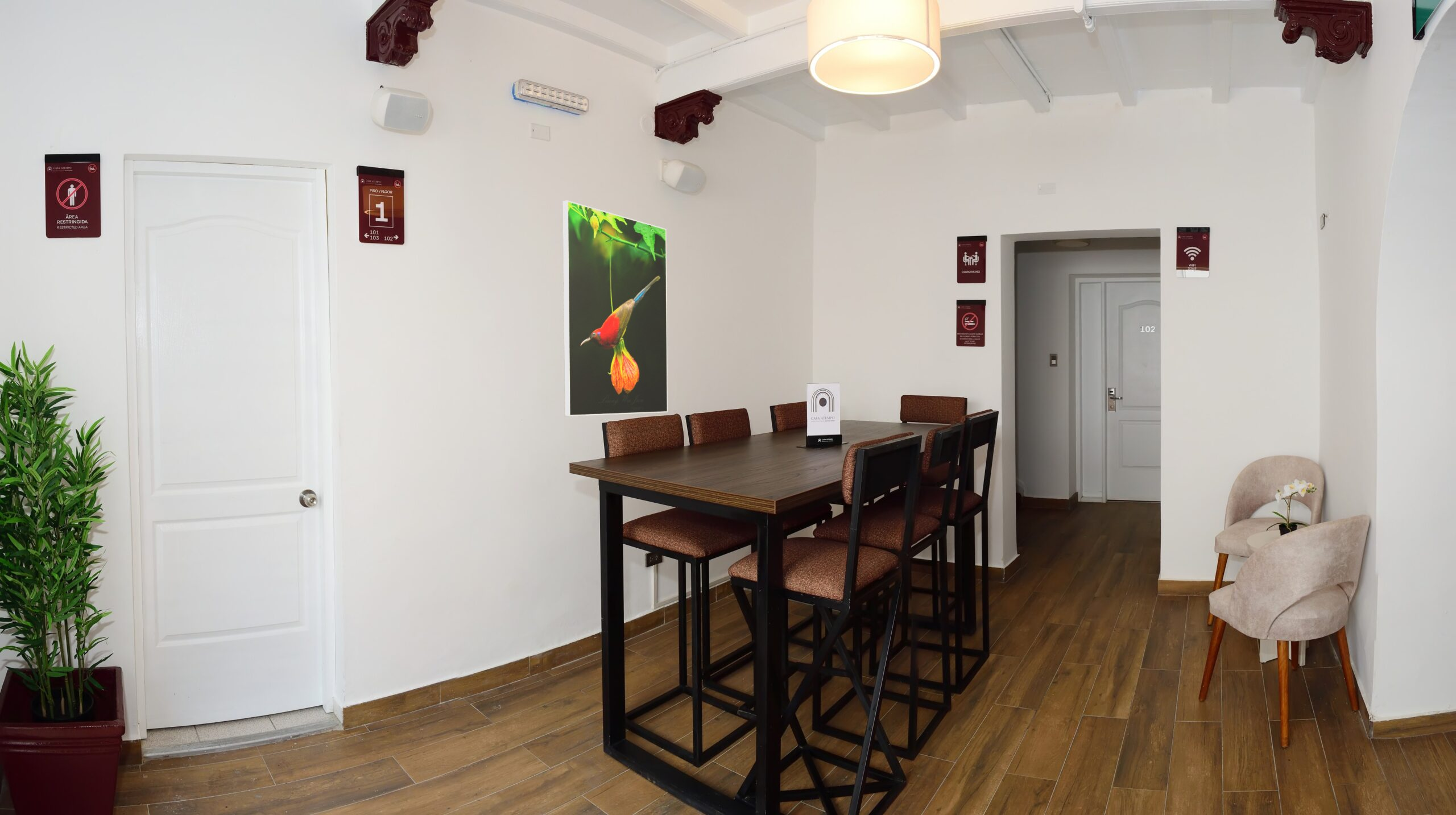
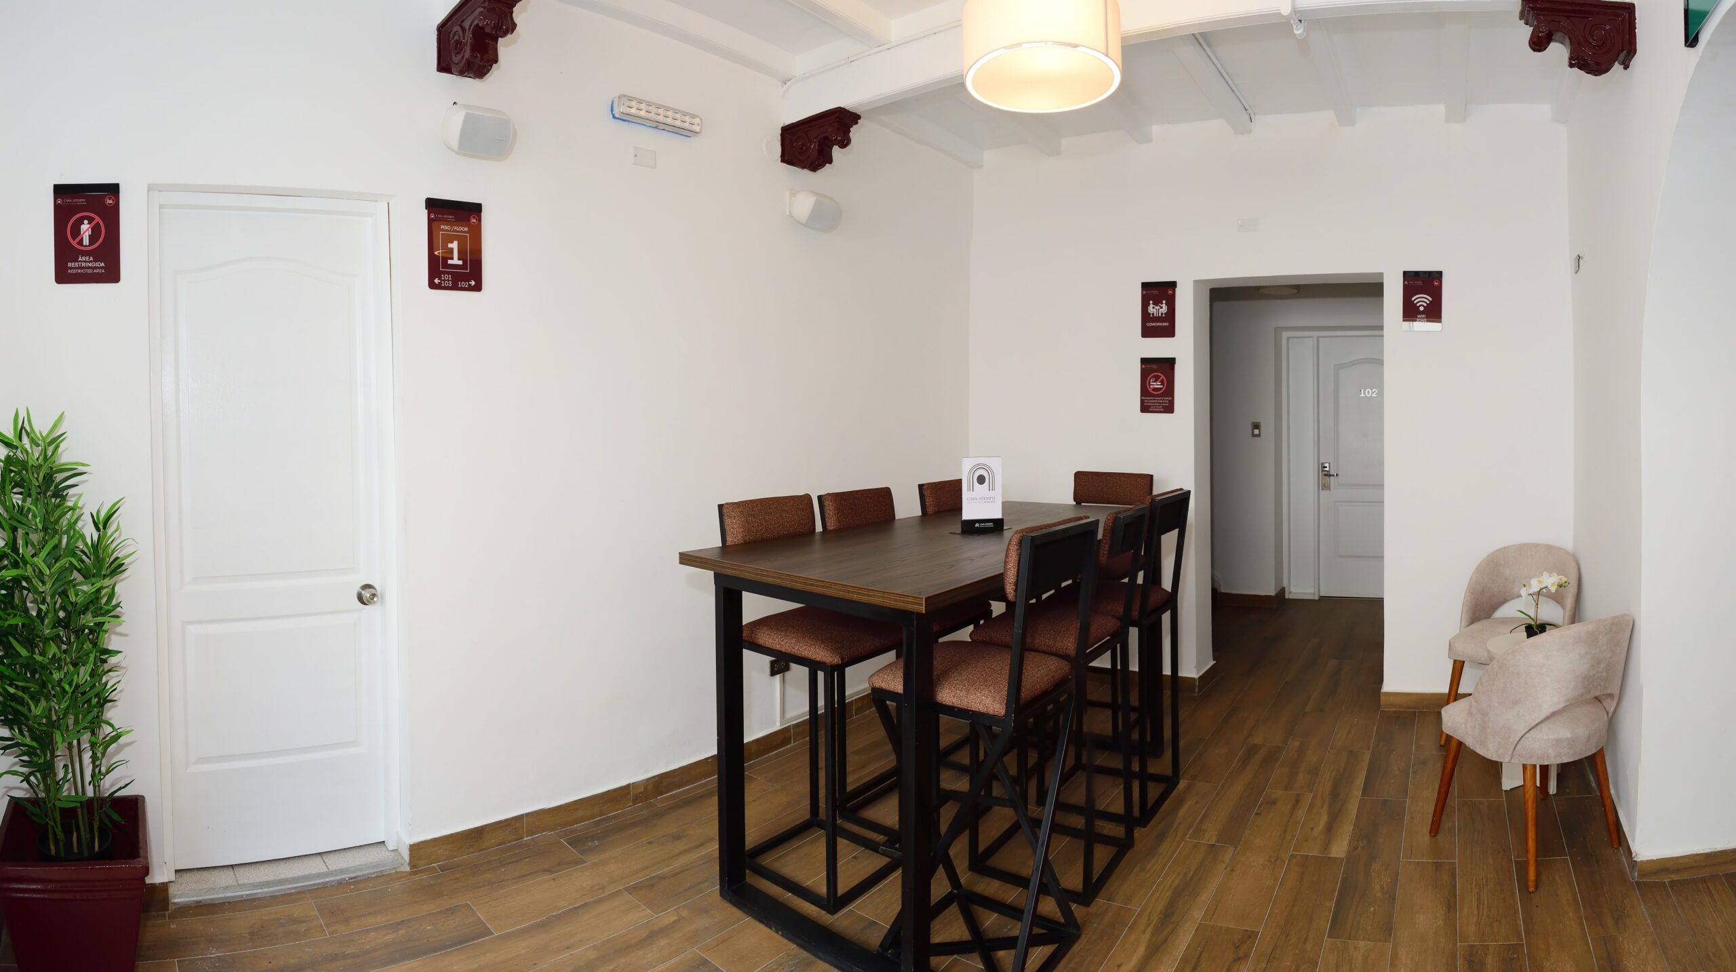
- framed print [562,200,668,417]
